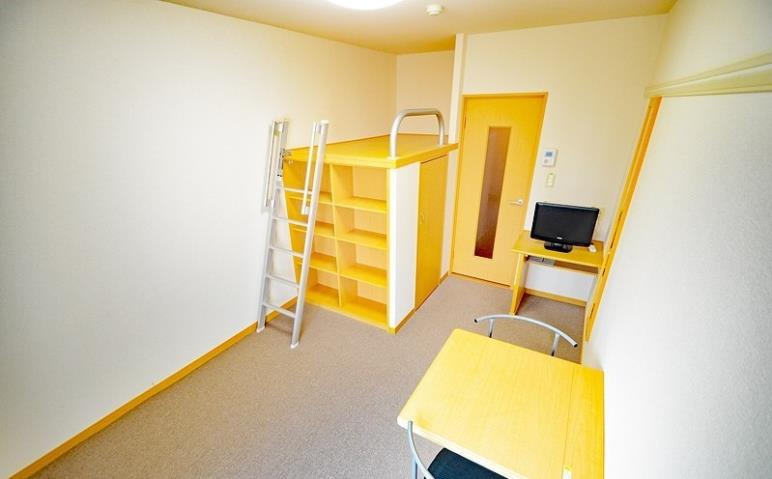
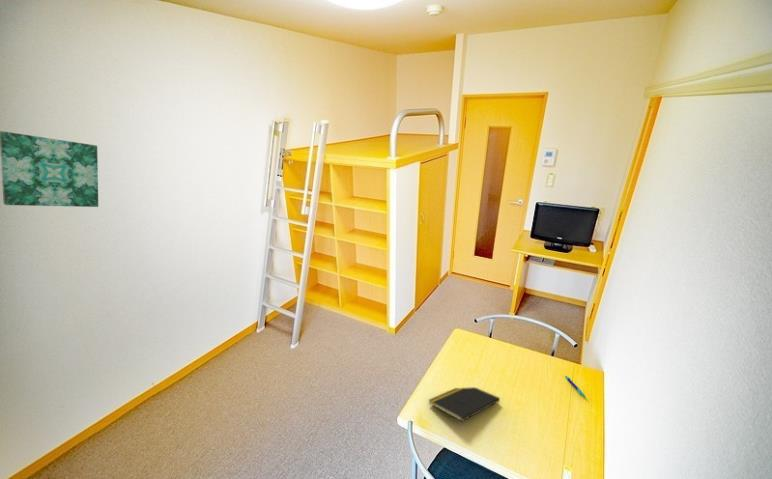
+ notepad [428,386,501,422]
+ pen [564,375,587,399]
+ wall art [0,130,99,208]
